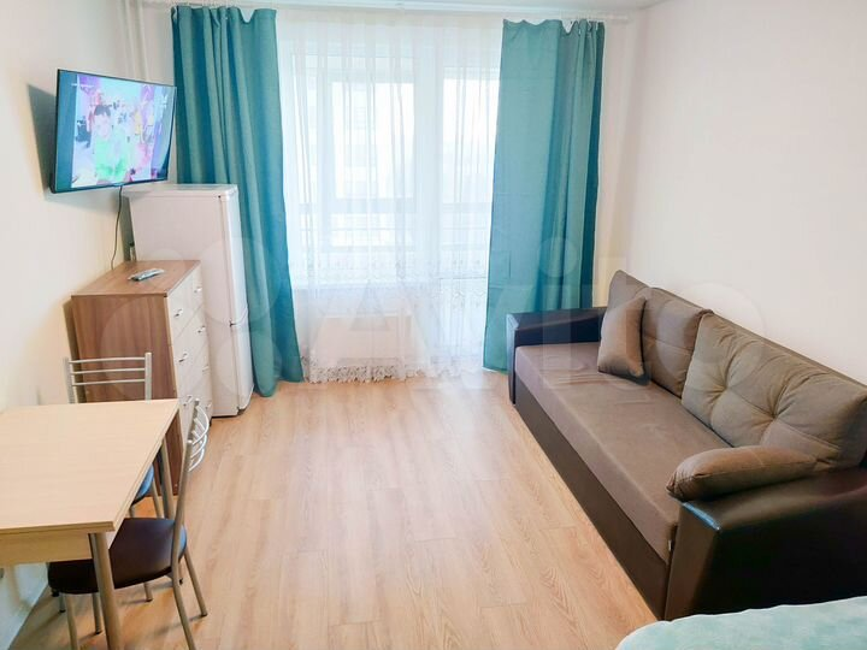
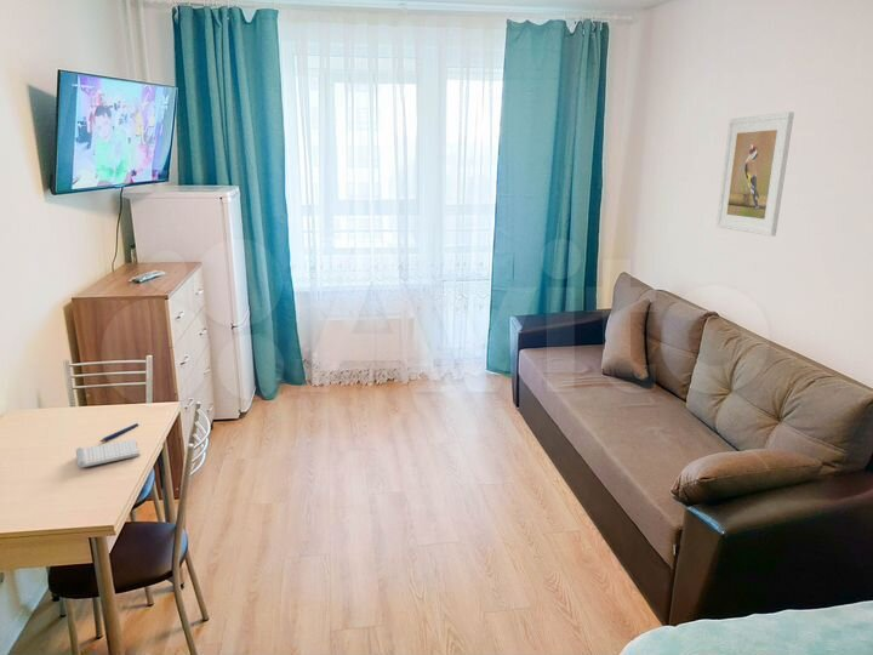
+ notebook [75,422,141,468]
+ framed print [715,110,795,238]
